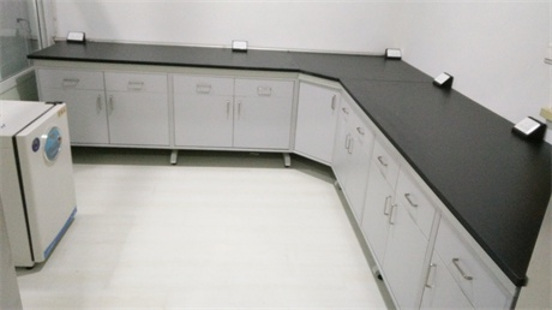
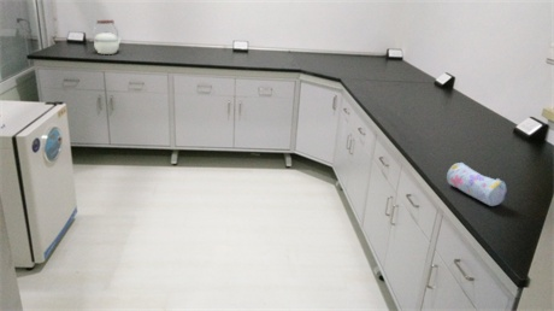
+ pencil case [446,162,508,207]
+ kettle [92,19,123,55]
